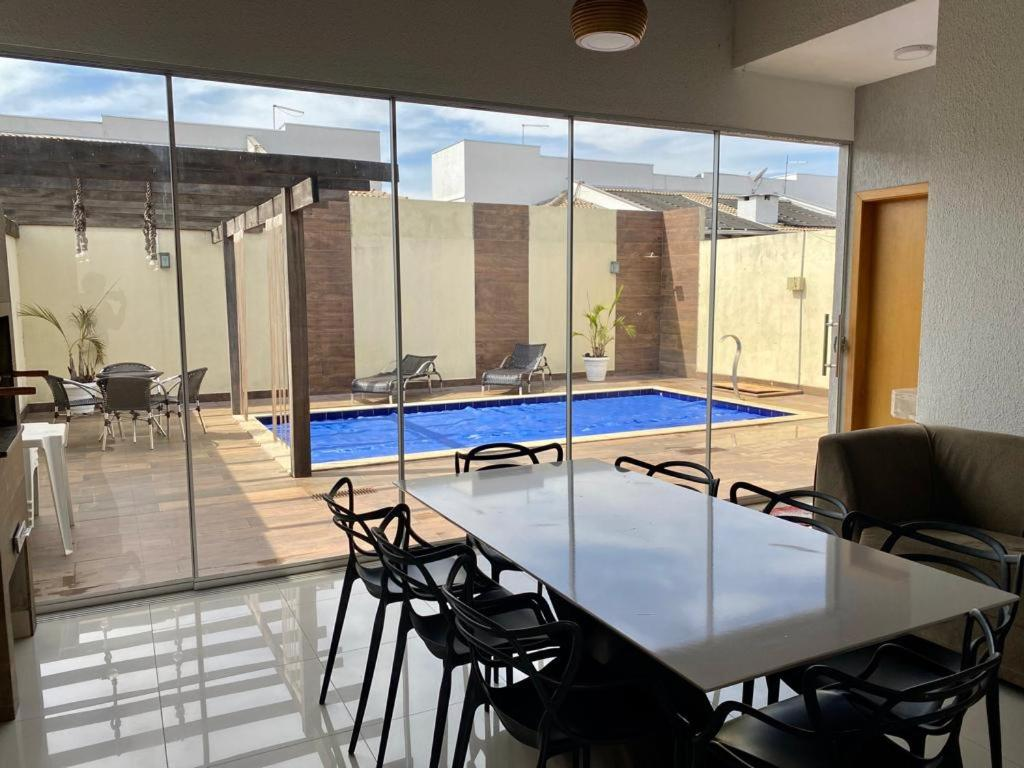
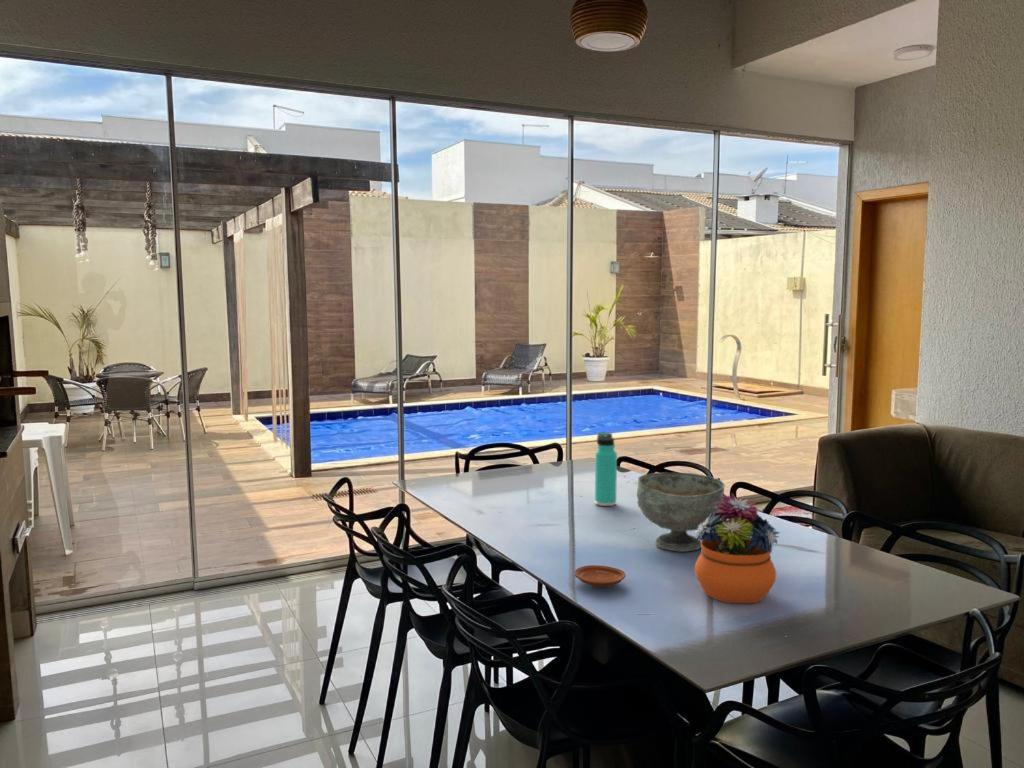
+ plate [573,564,626,588]
+ thermos bottle [594,431,618,507]
+ flower arrangement [693,492,781,604]
+ decorative bowl [636,471,726,553]
